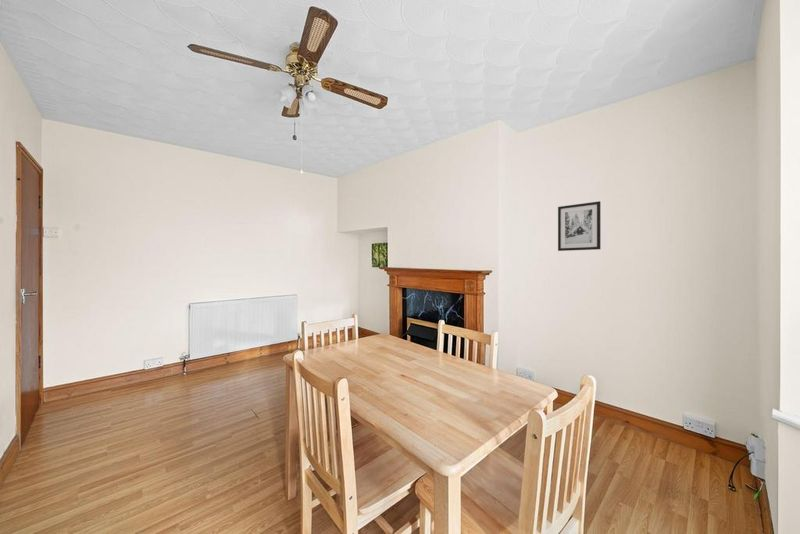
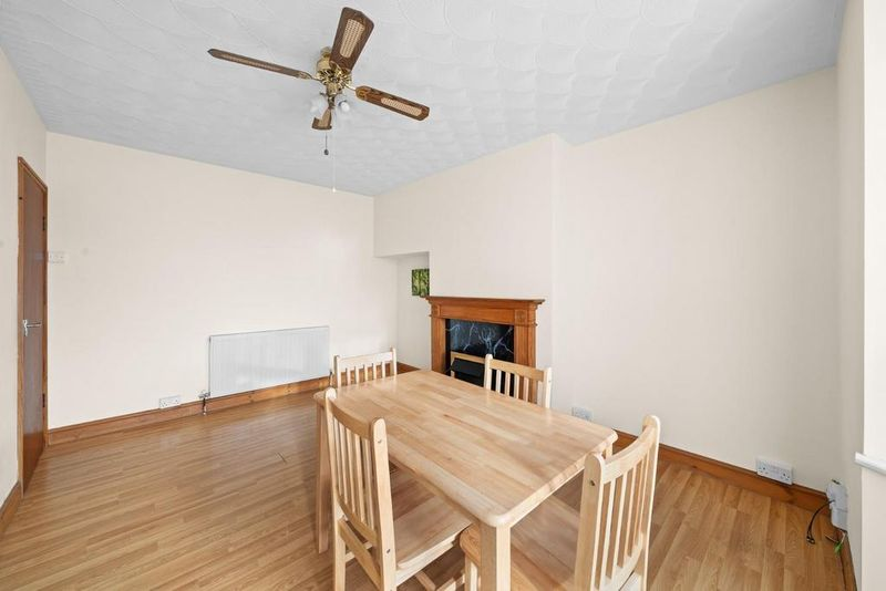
- wall art [557,200,602,252]
